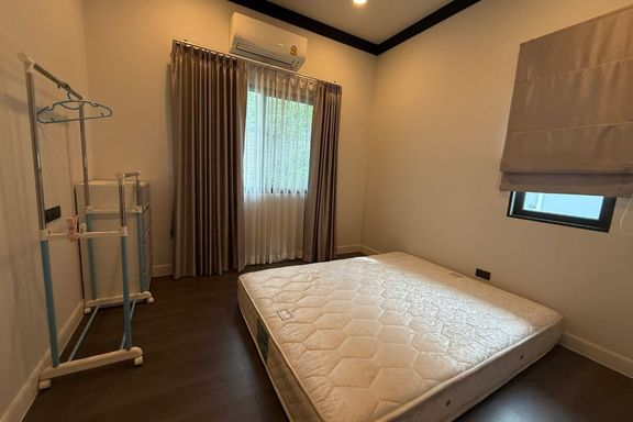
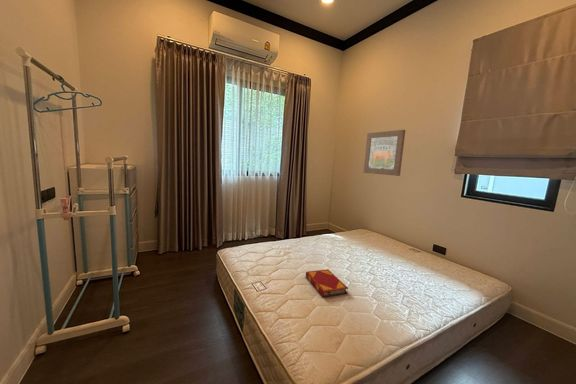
+ wall art [363,129,406,177]
+ hardback book [305,268,349,298]
